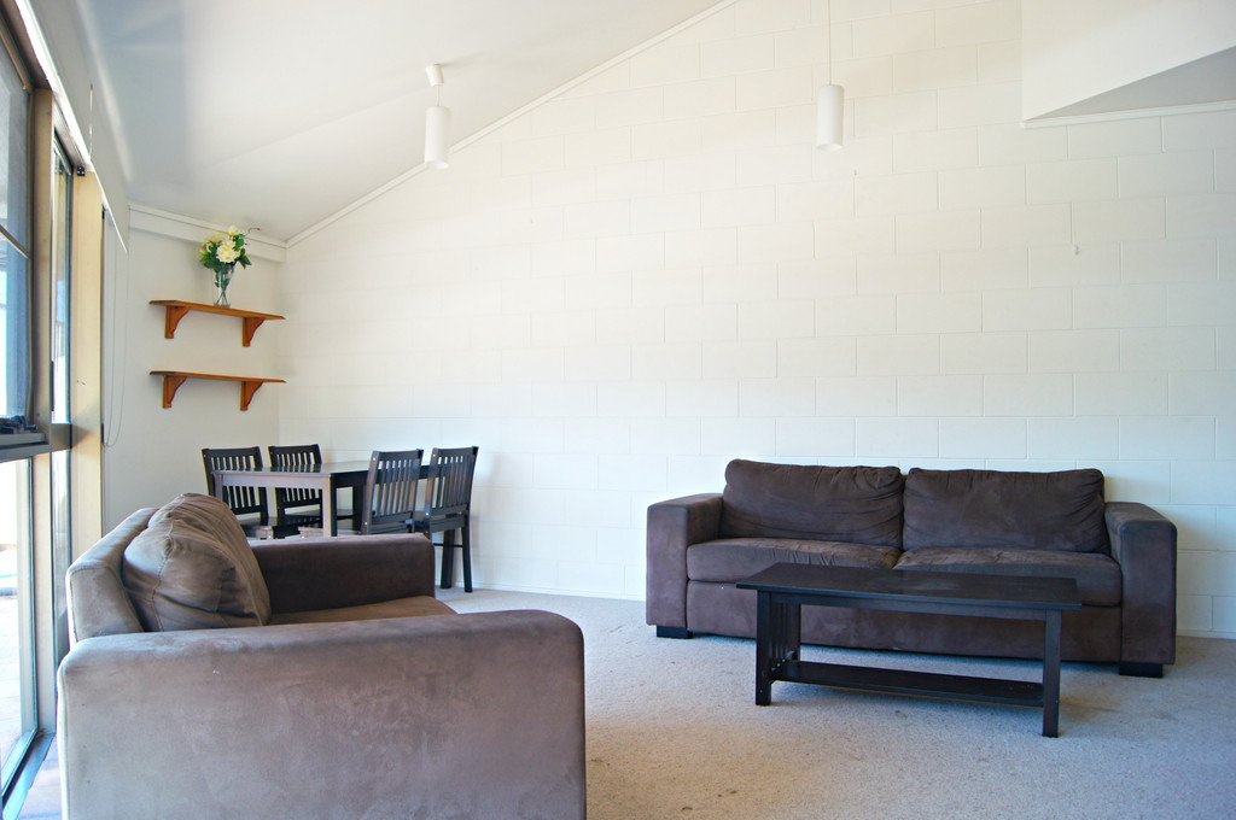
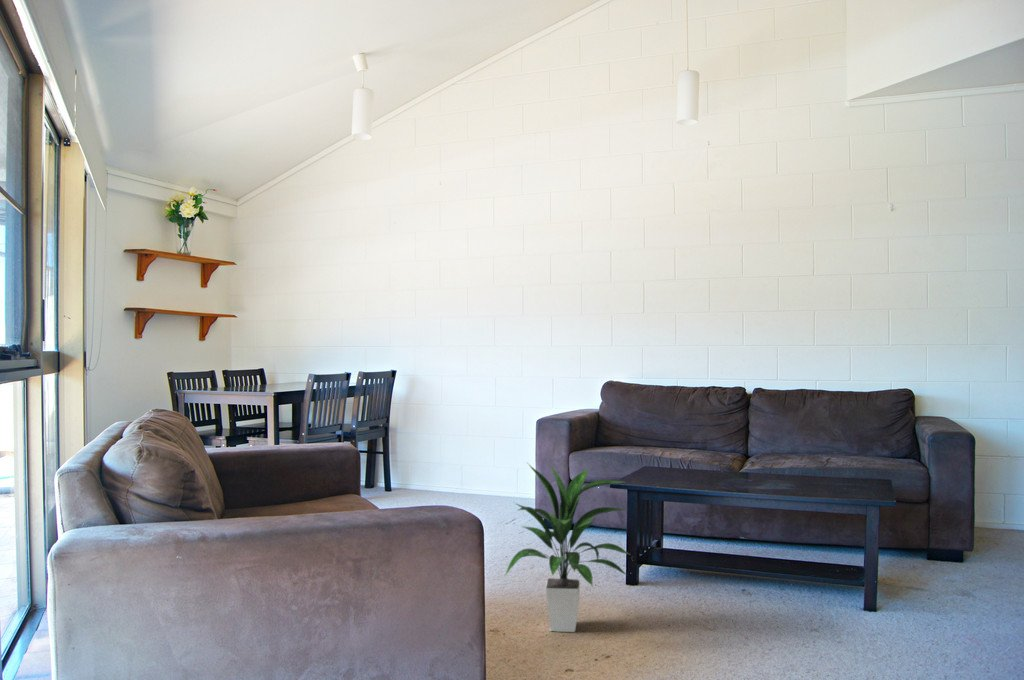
+ indoor plant [503,463,632,633]
